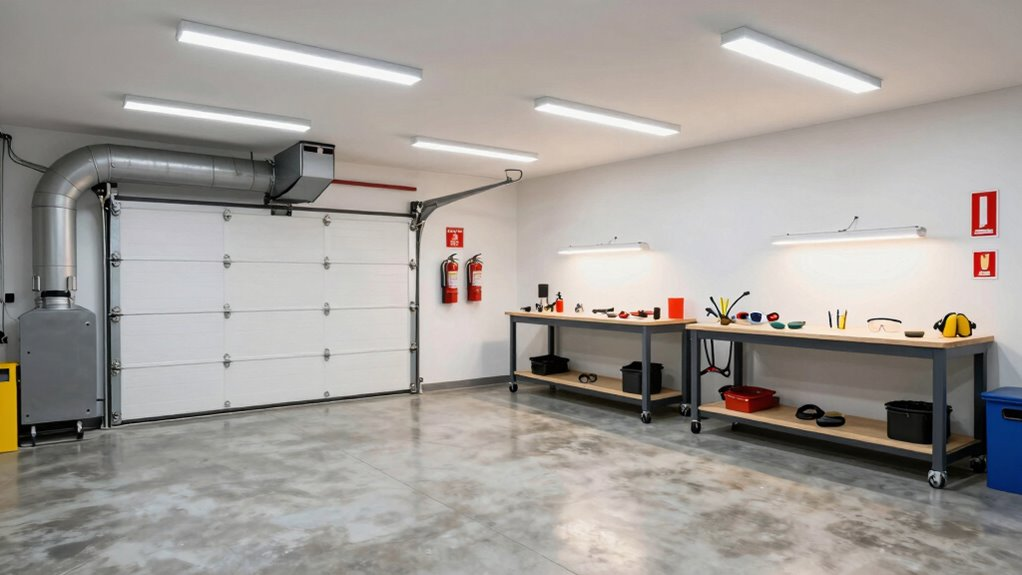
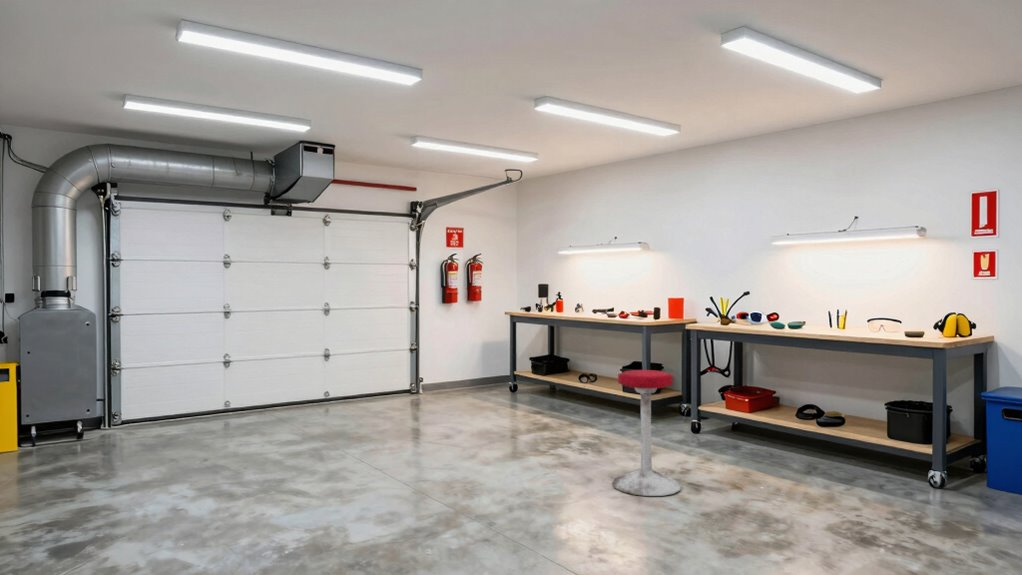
+ stool [611,369,682,497]
